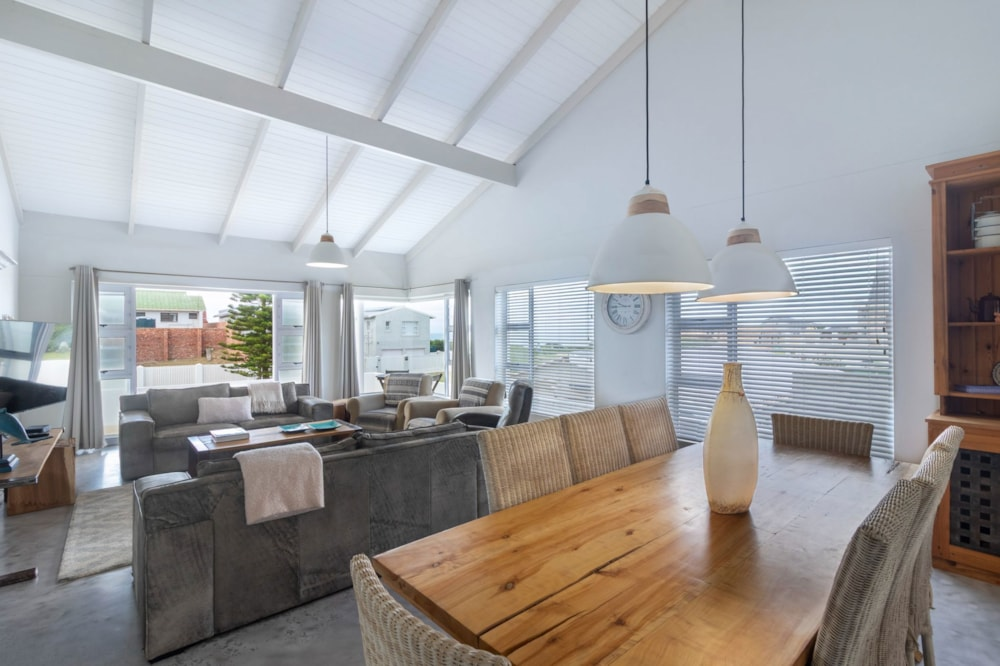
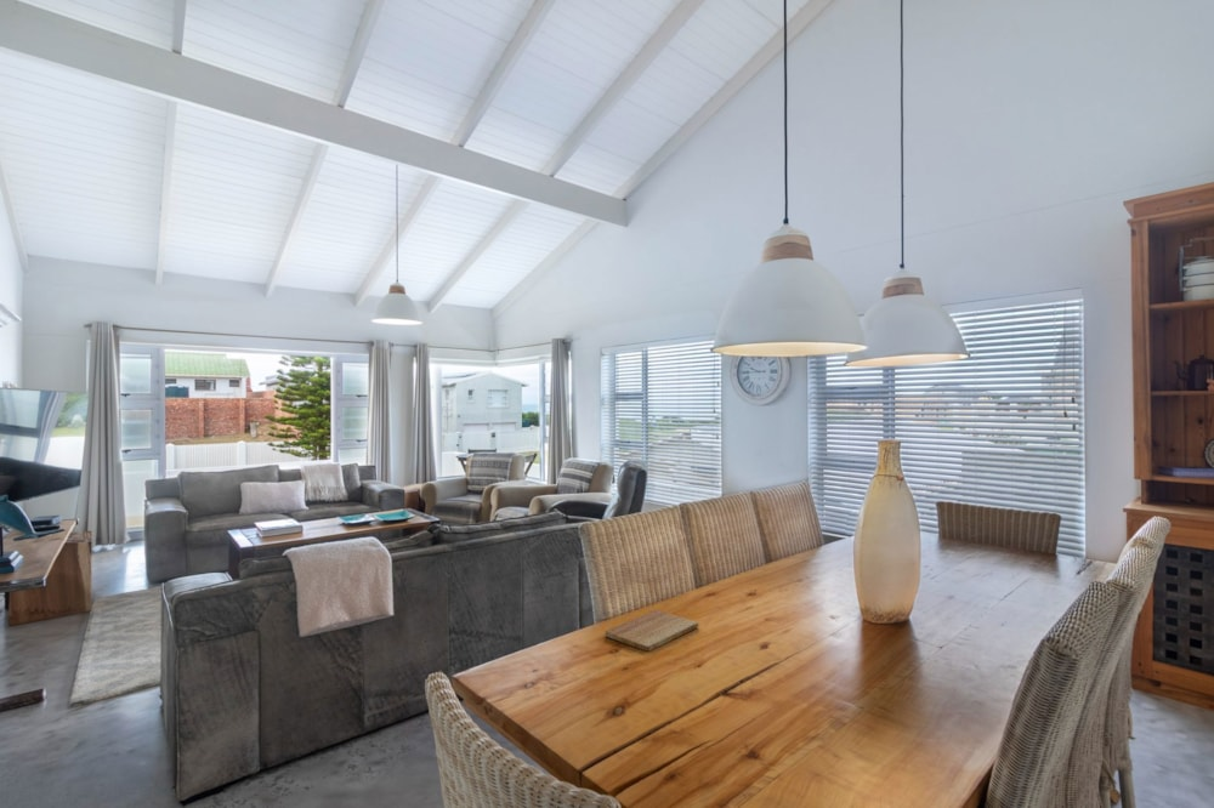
+ cutting board [603,609,699,653]
